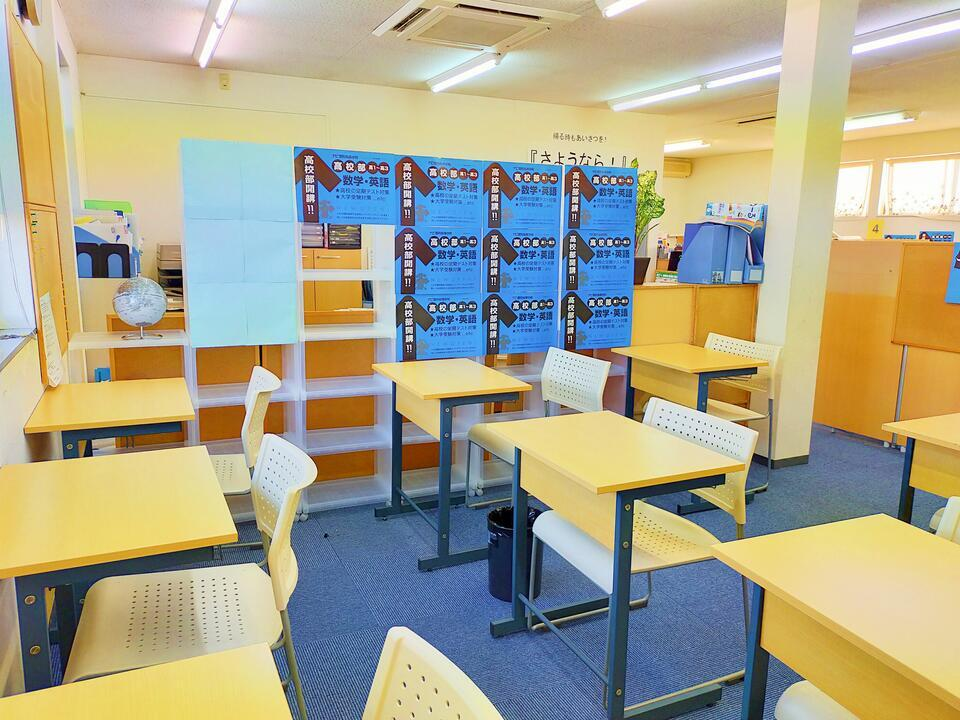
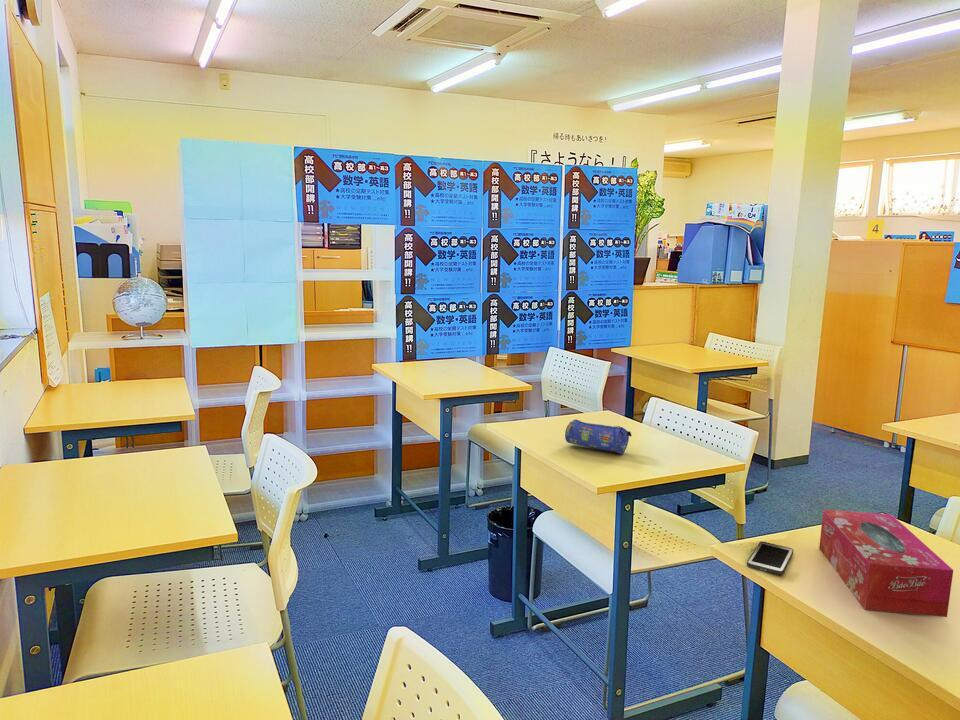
+ cell phone [746,541,795,576]
+ tissue box [818,508,954,618]
+ pencil case [564,419,633,455]
